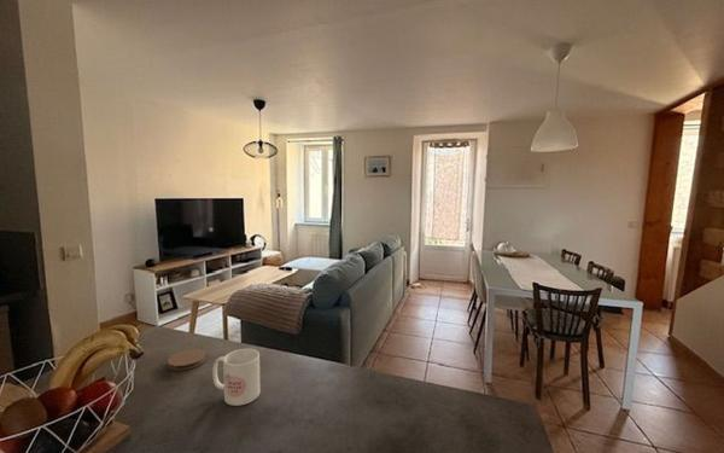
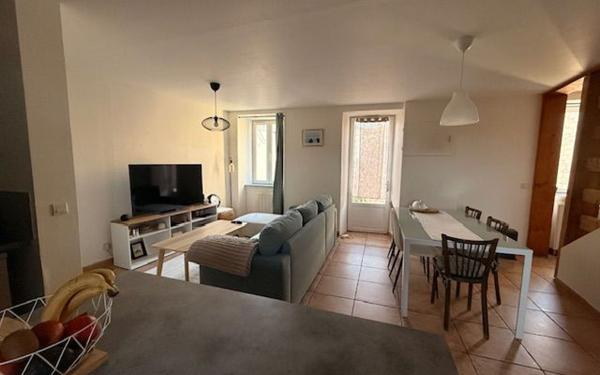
- mug [211,348,261,407]
- coaster [167,348,208,372]
